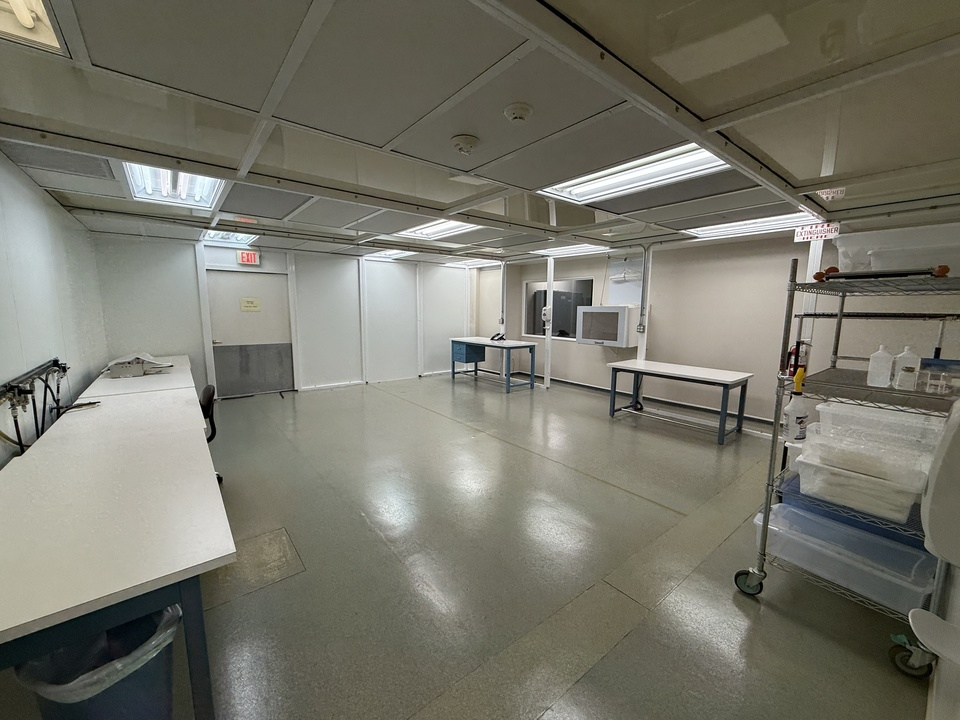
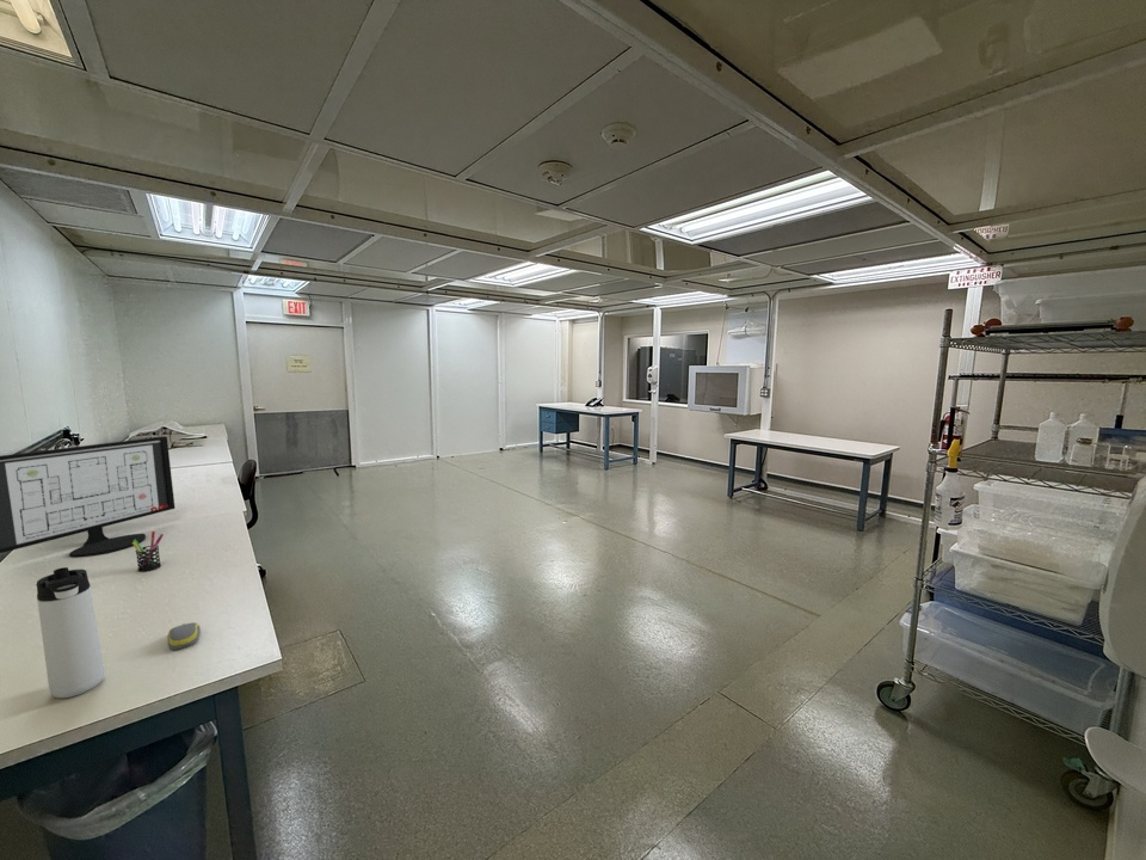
+ thermos bottle [35,566,105,699]
+ computer monitor [0,435,175,558]
+ pen holder [133,530,165,572]
+ computer mouse [167,621,202,651]
